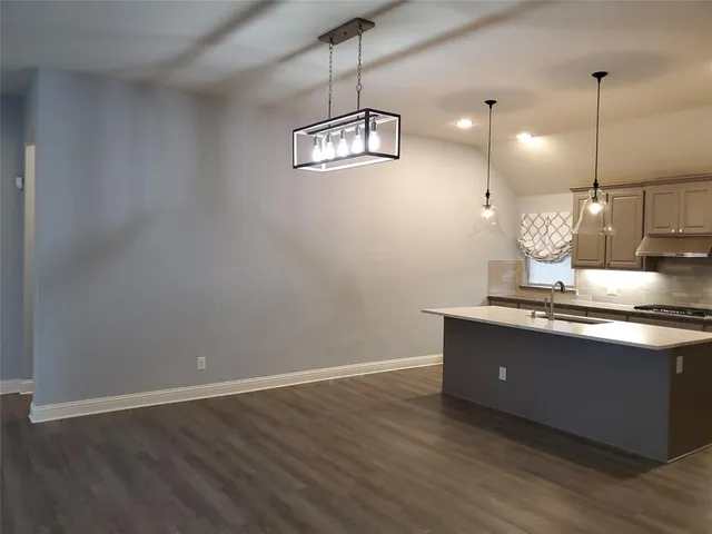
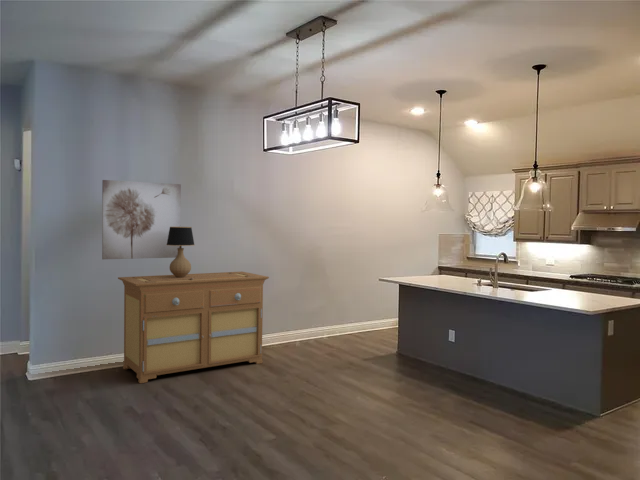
+ sideboard [117,271,270,384]
+ wall art [101,179,182,260]
+ table lamp [163,226,195,279]
